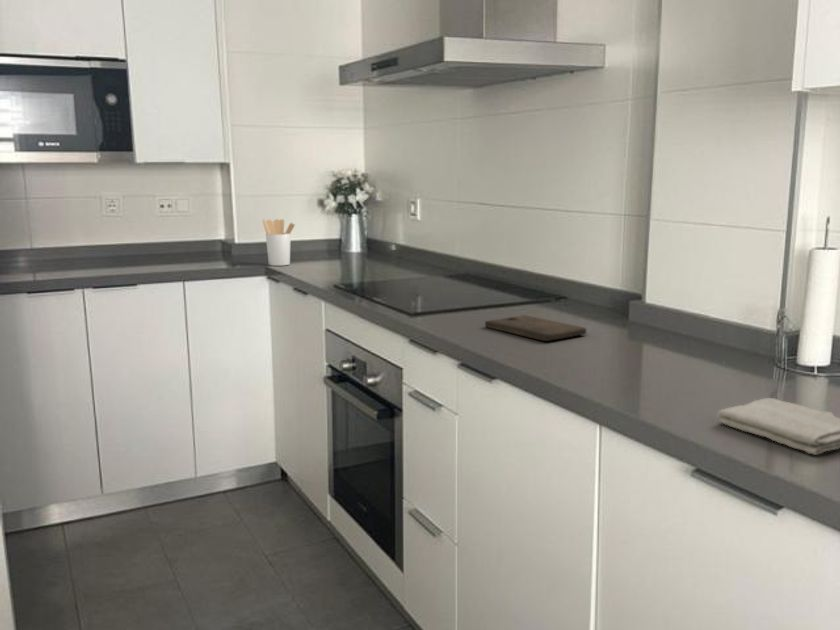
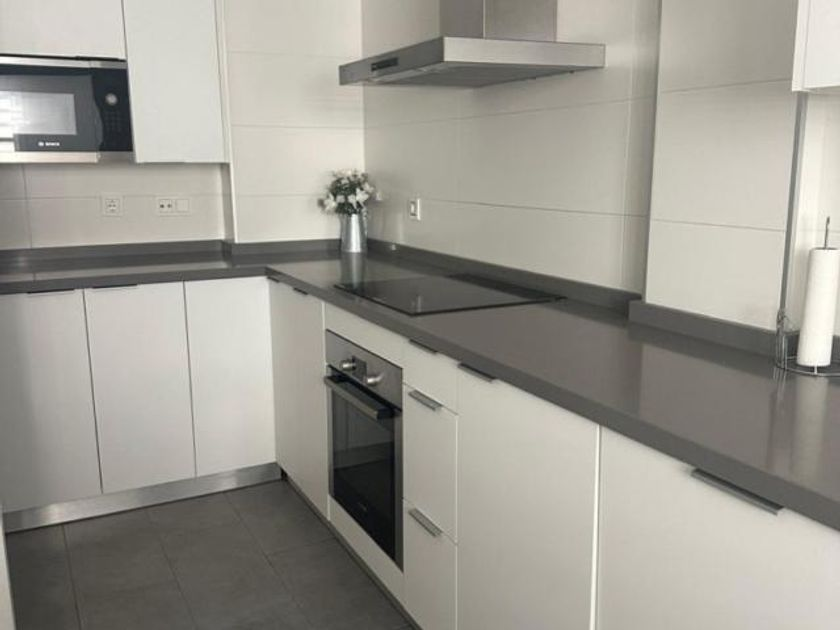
- washcloth [715,397,840,456]
- cutting board [484,314,587,342]
- utensil holder [262,218,296,267]
